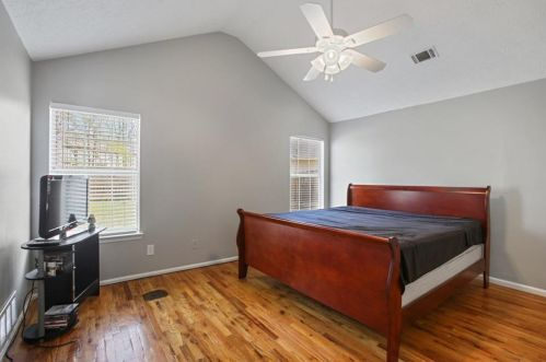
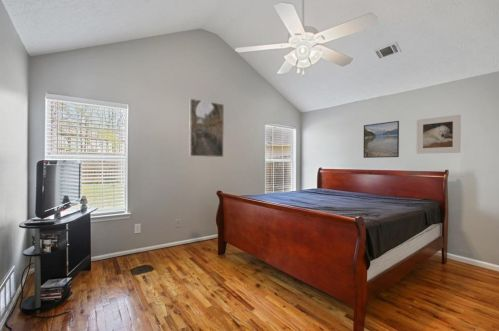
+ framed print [188,98,225,158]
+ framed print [363,120,400,159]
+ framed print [416,114,462,155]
